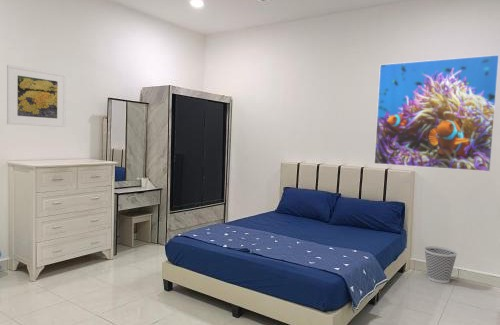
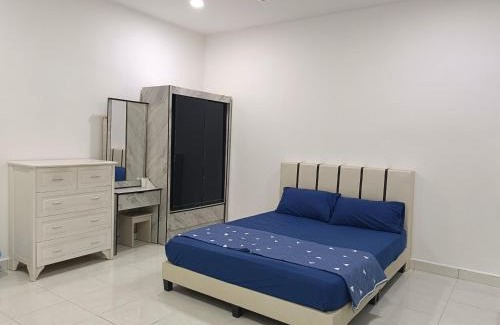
- wastebasket [423,245,459,284]
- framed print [6,64,67,128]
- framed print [373,54,500,172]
